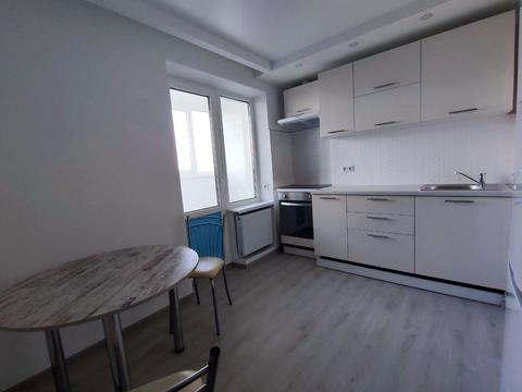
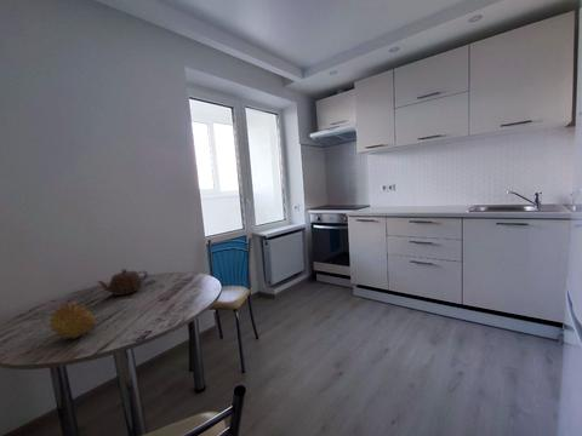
+ fruit [47,303,98,340]
+ teapot [96,268,149,297]
